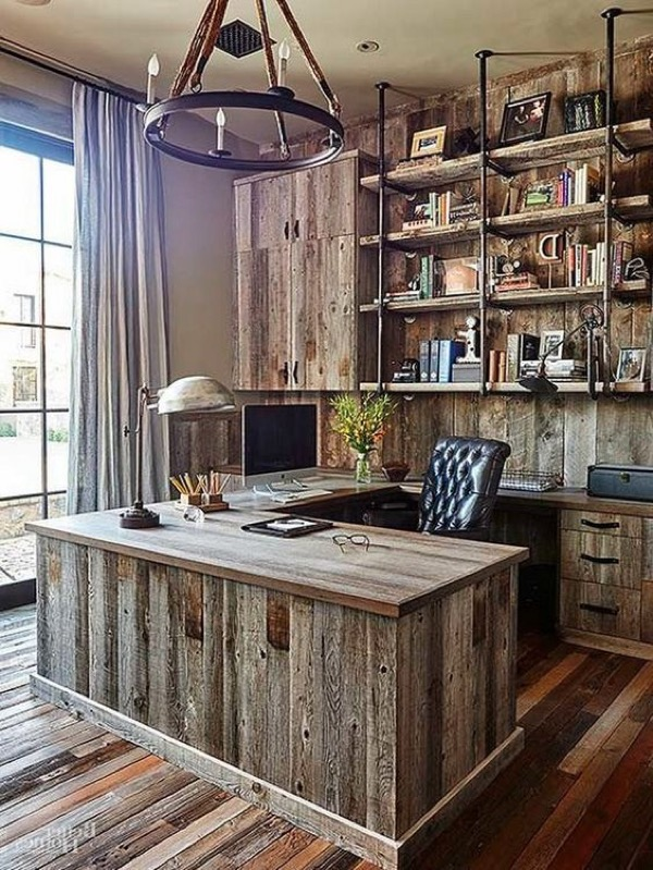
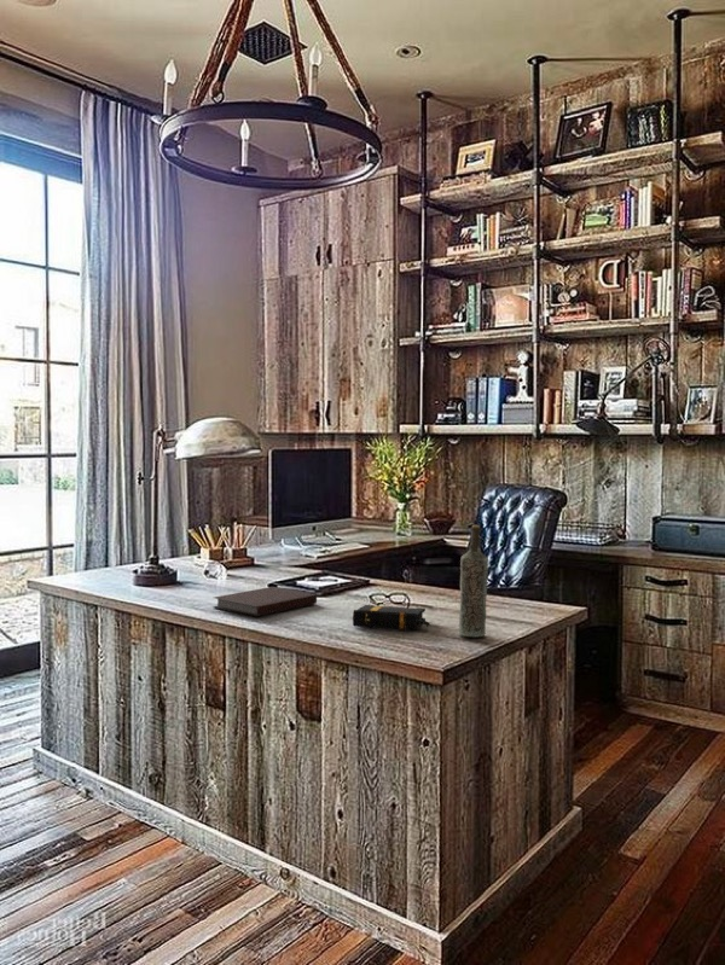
+ book [352,604,431,632]
+ bottle [458,524,489,638]
+ notebook [211,586,318,617]
